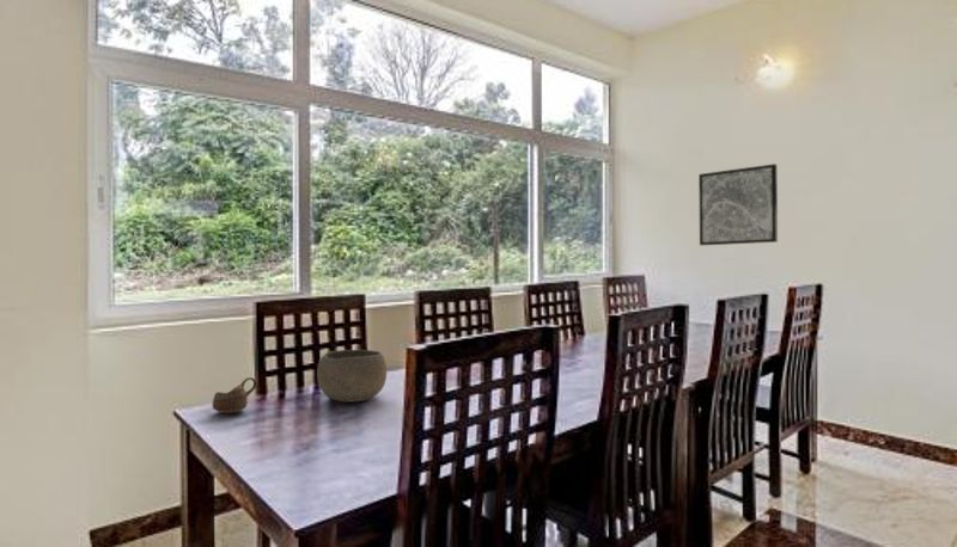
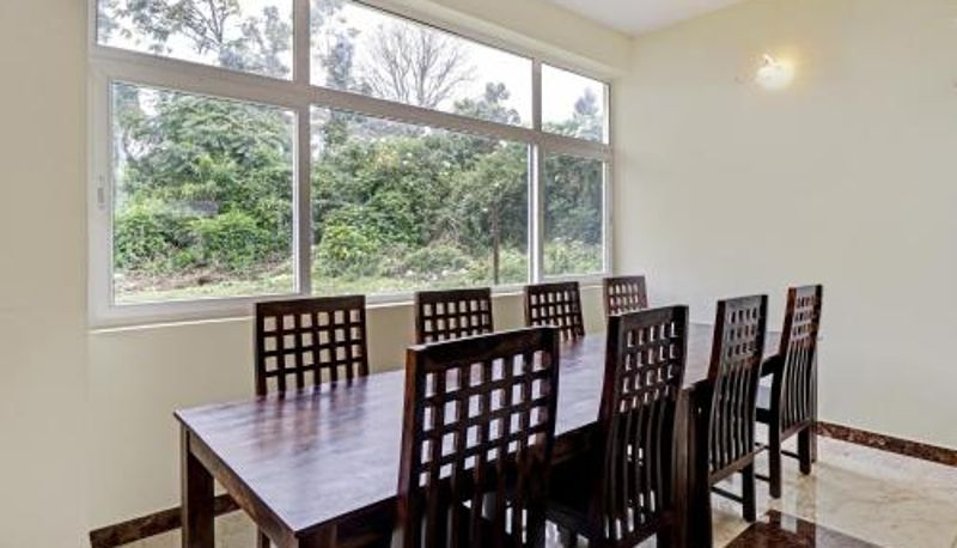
- cup [212,376,258,414]
- wall art [697,162,779,246]
- bowl [316,349,388,404]
